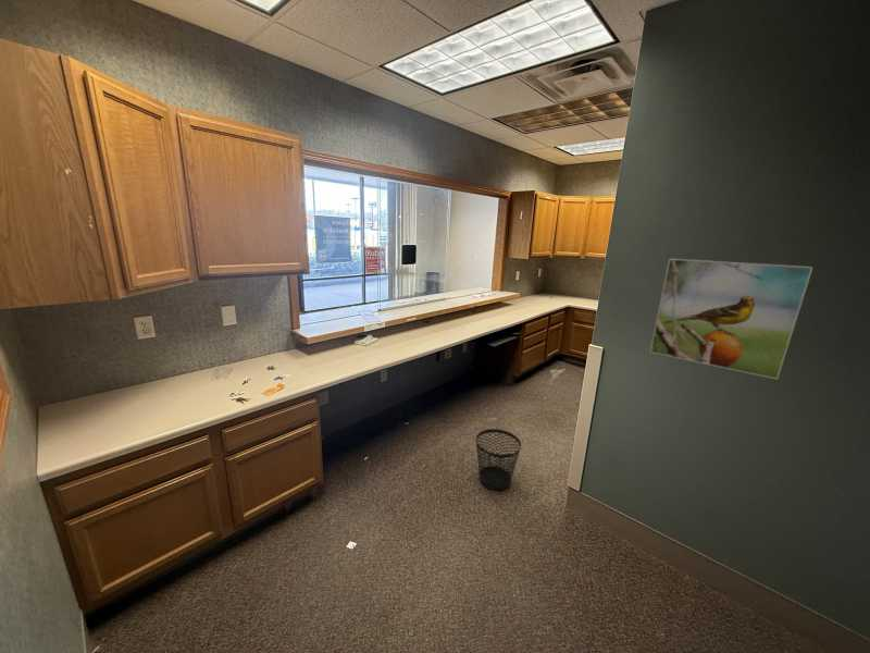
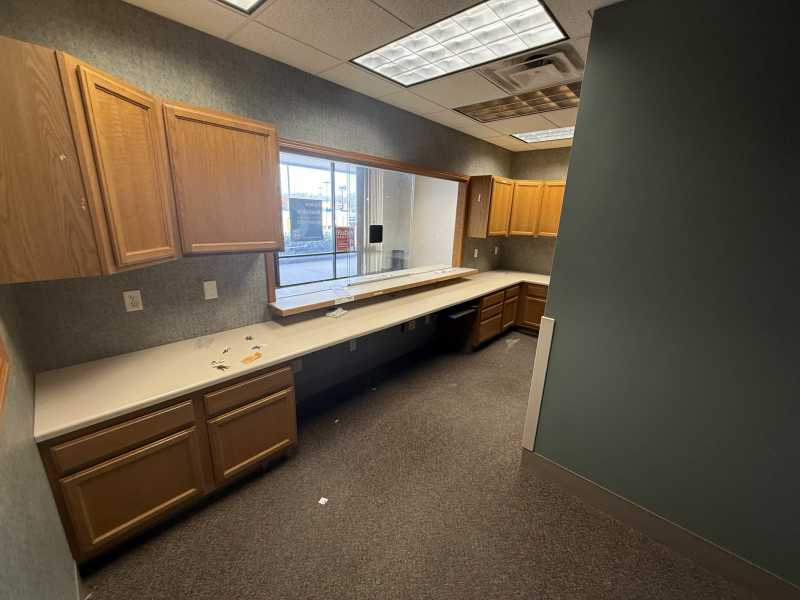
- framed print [648,258,815,381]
- wastebasket [475,428,522,491]
